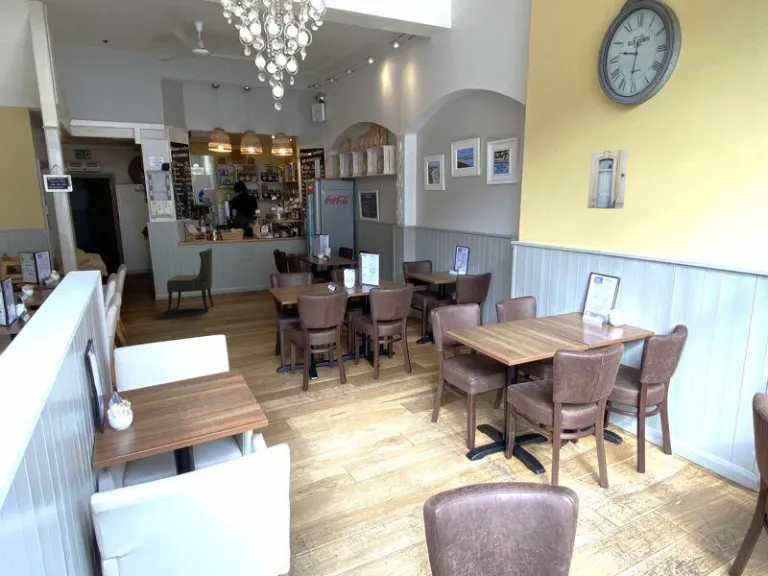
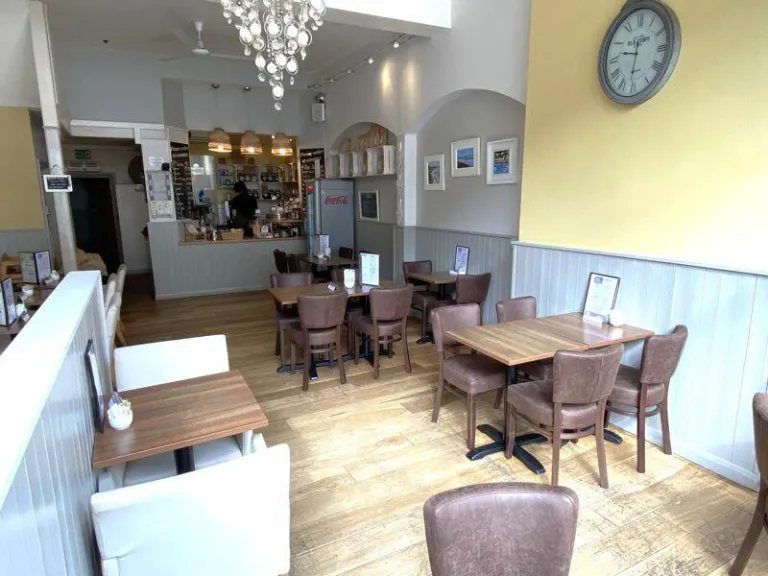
- dining chair [166,247,215,316]
- wall art [587,148,629,210]
